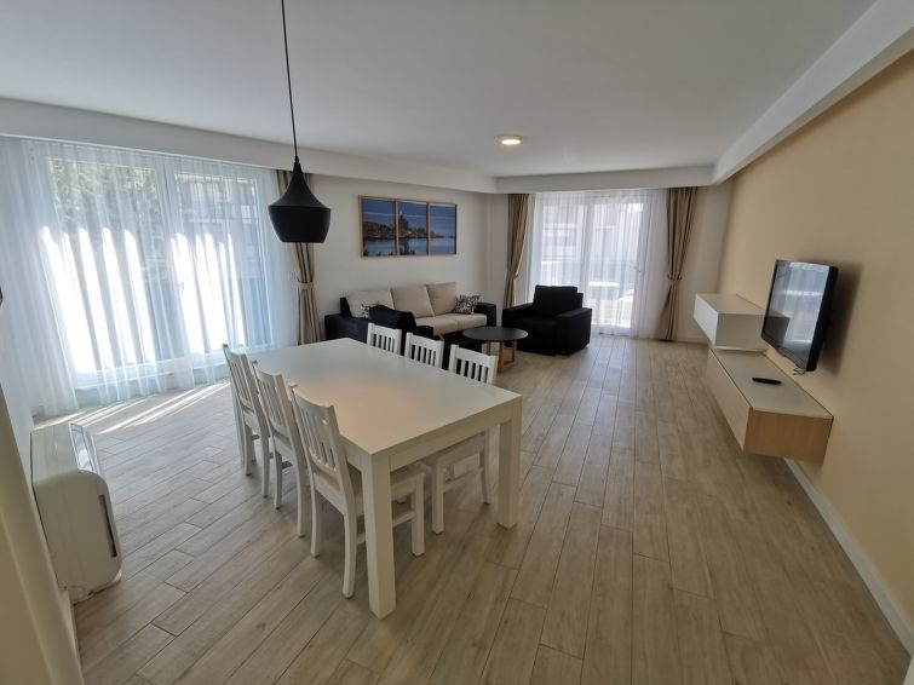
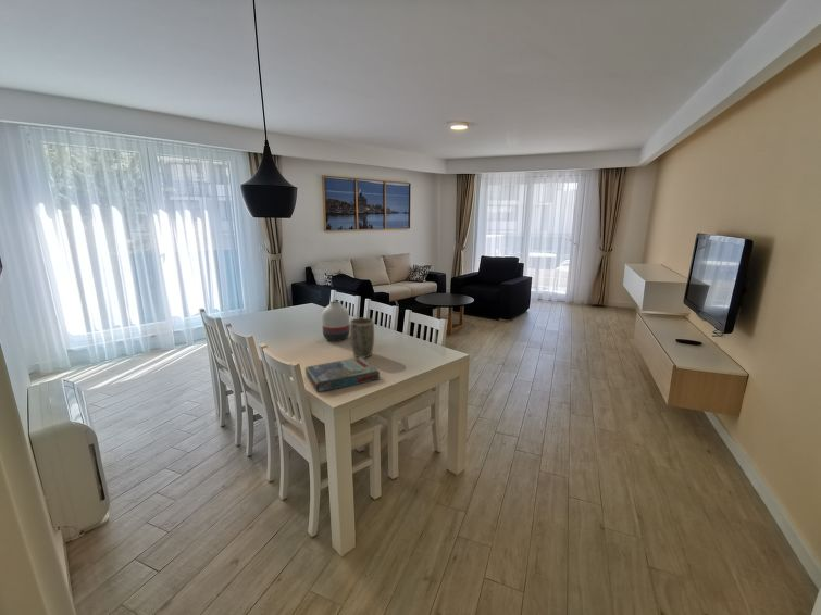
+ vase [321,300,350,342]
+ board game [304,356,381,393]
+ plant pot [349,317,375,359]
